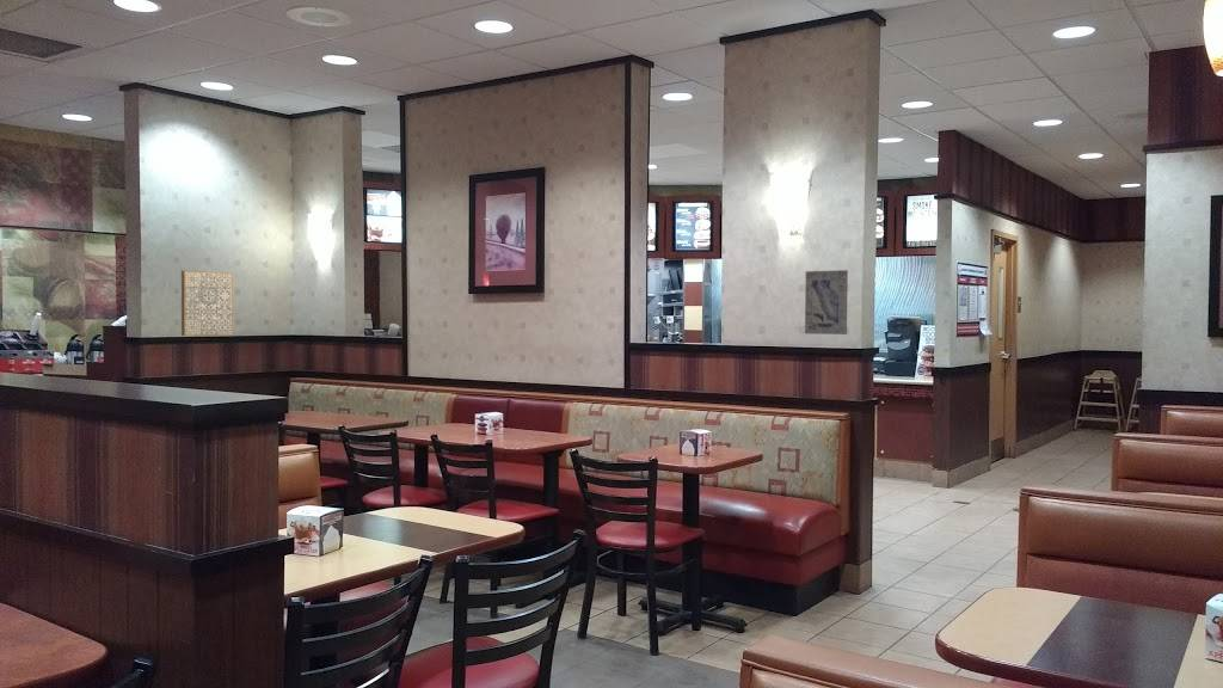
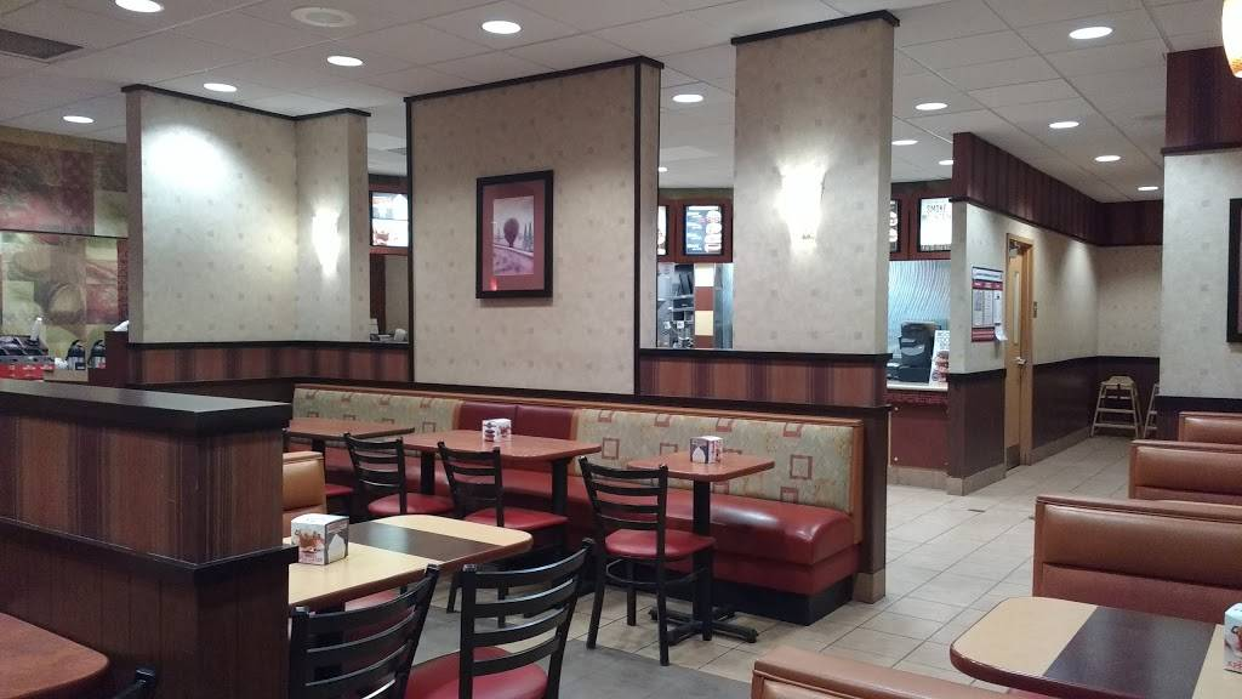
- wall art [804,269,849,336]
- wall art [180,270,234,337]
